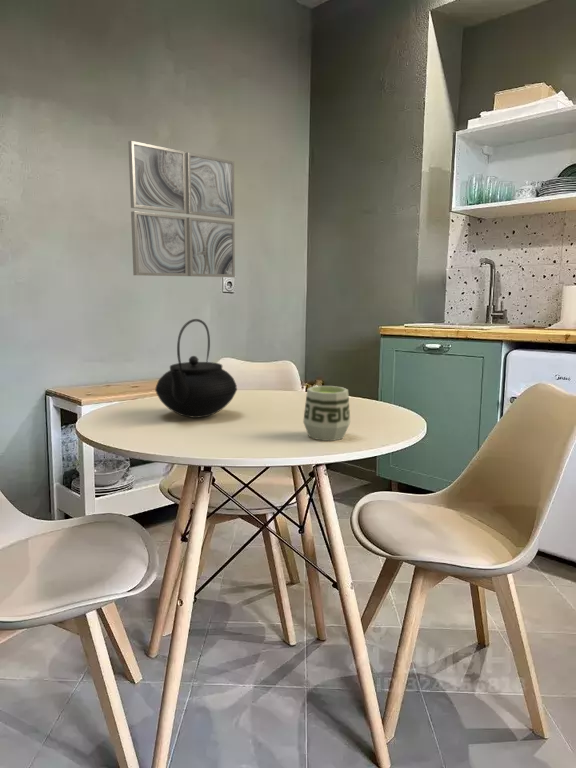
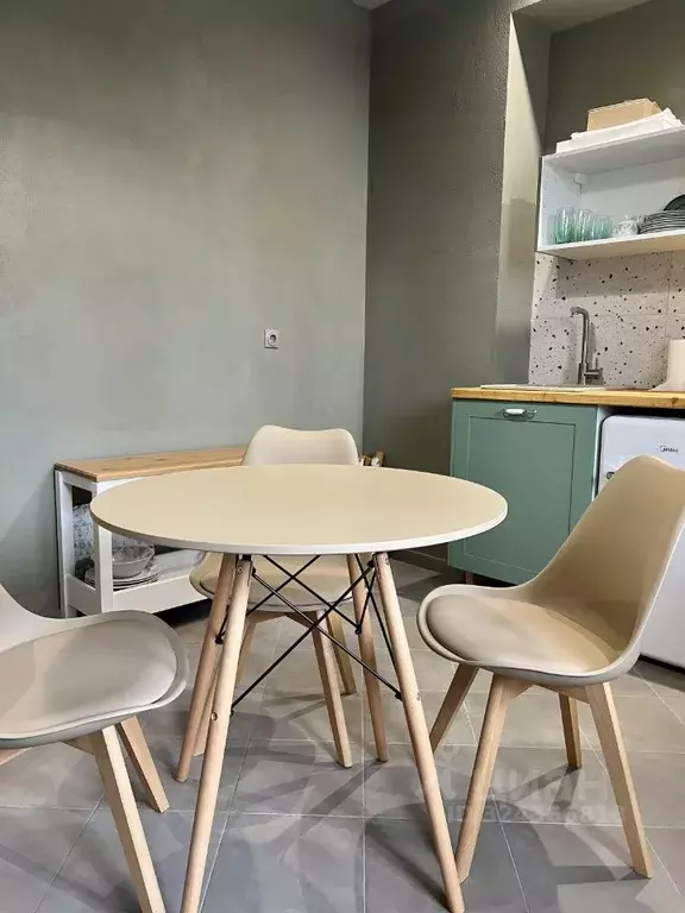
- teapot [154,318,238,419]
- wall art [127,140,236,278]
- cup [302,385,351,442]
